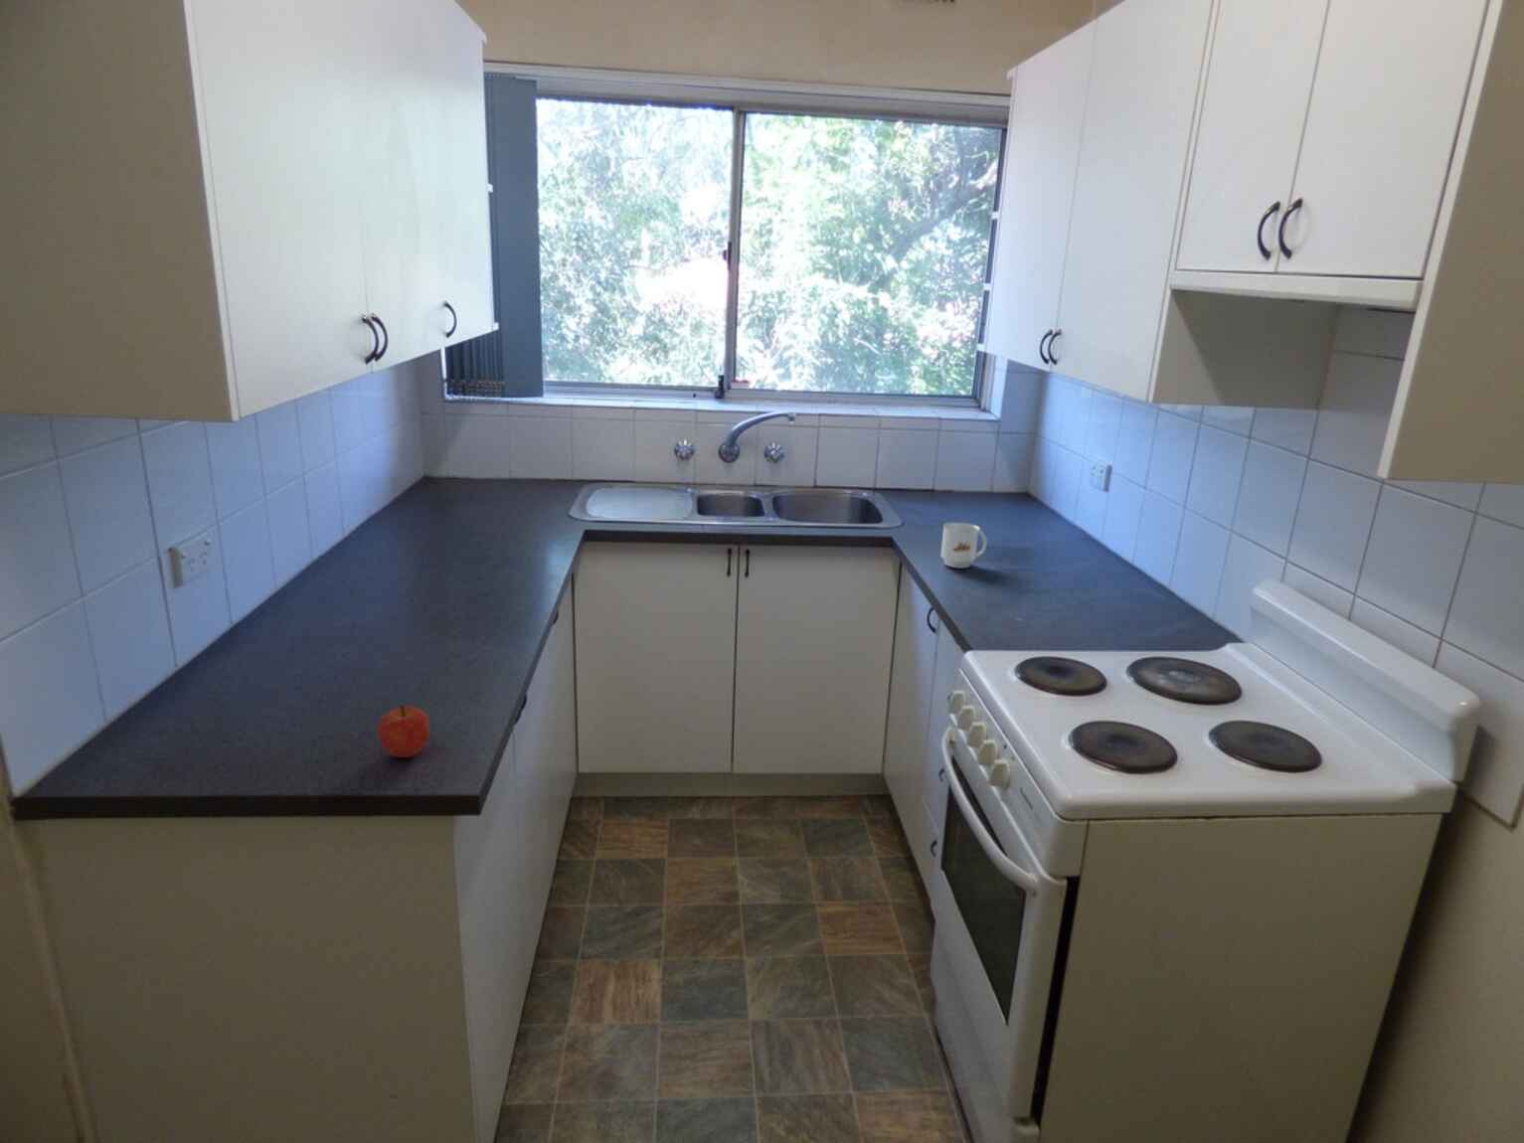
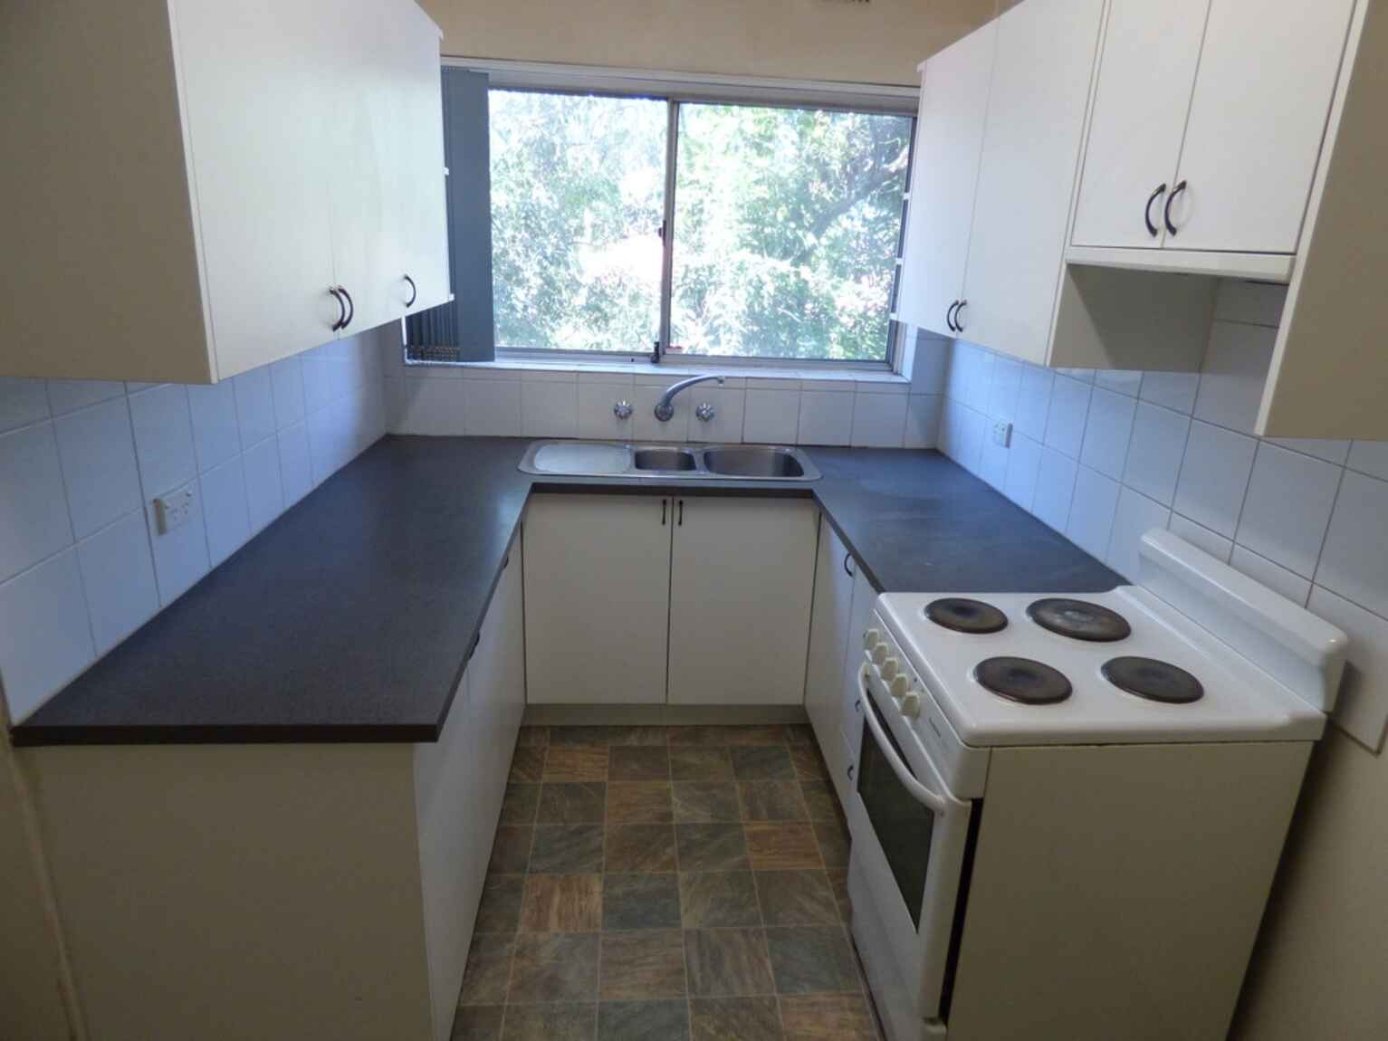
- fruit [377,705,430,759]
- mug [939,522,988,569]
